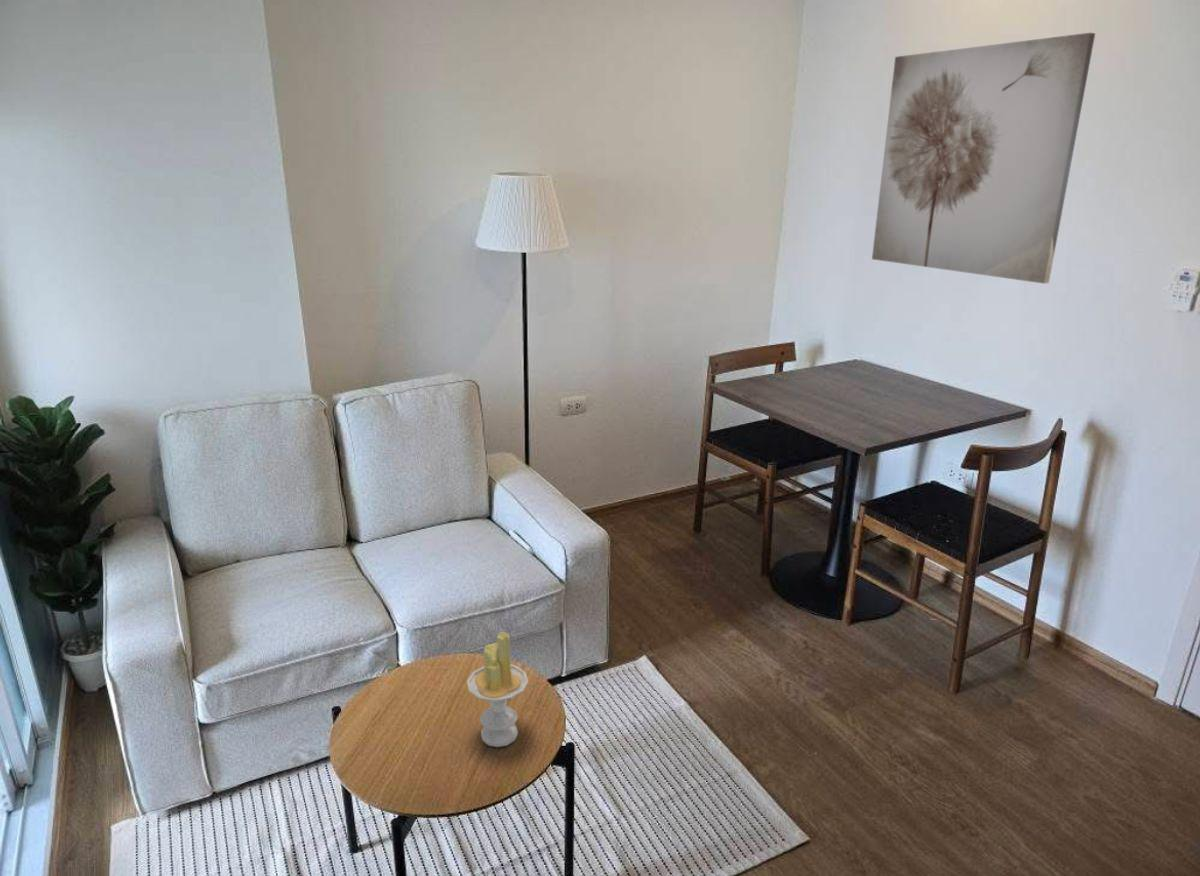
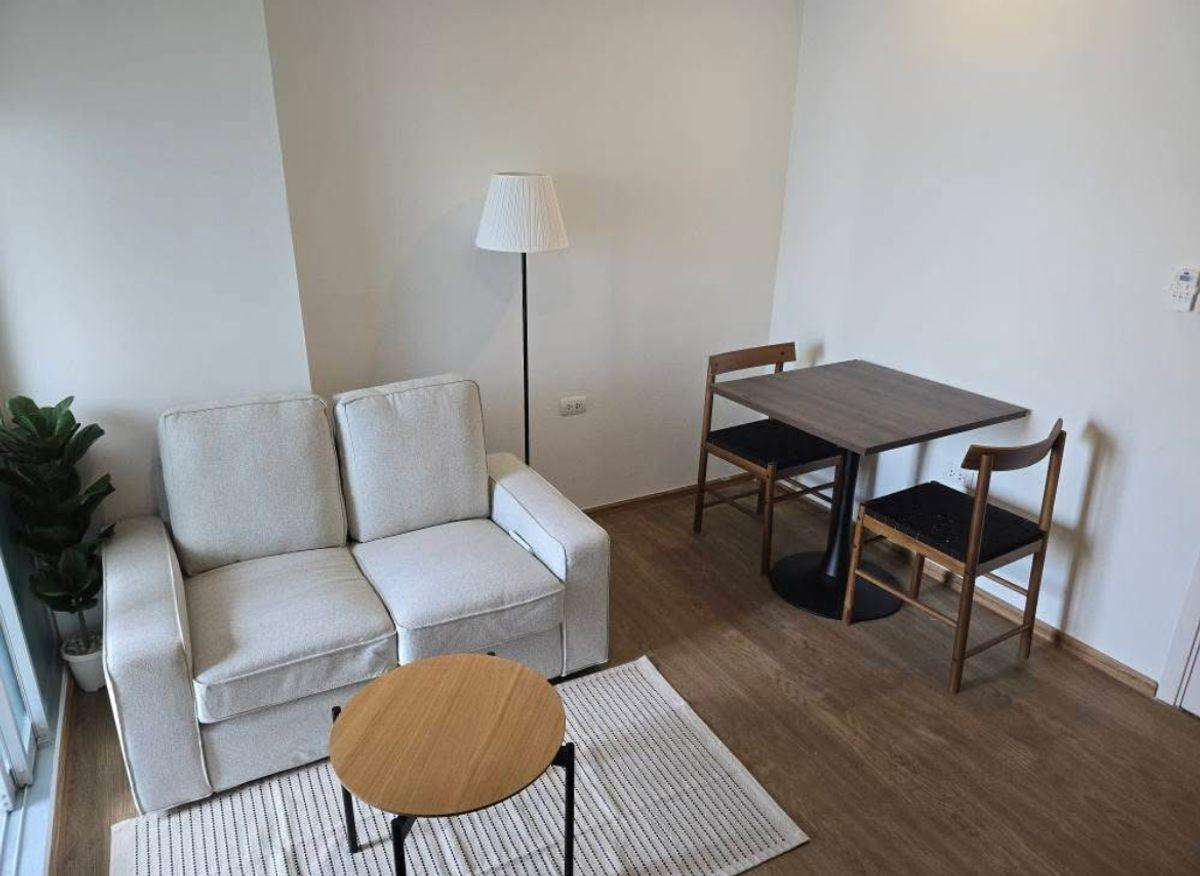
- wall art [871,32,1096,285]
- candle [466,631,529,748]
